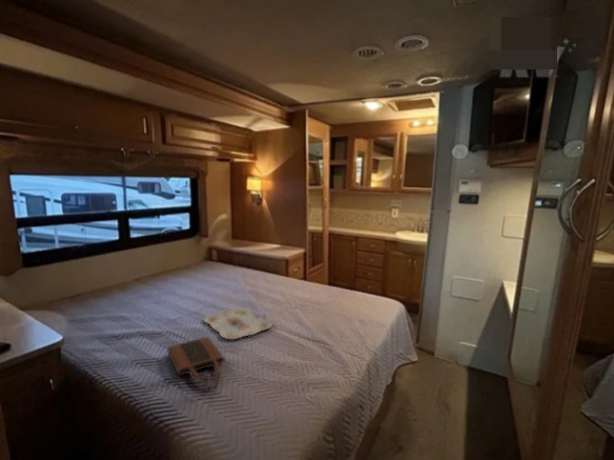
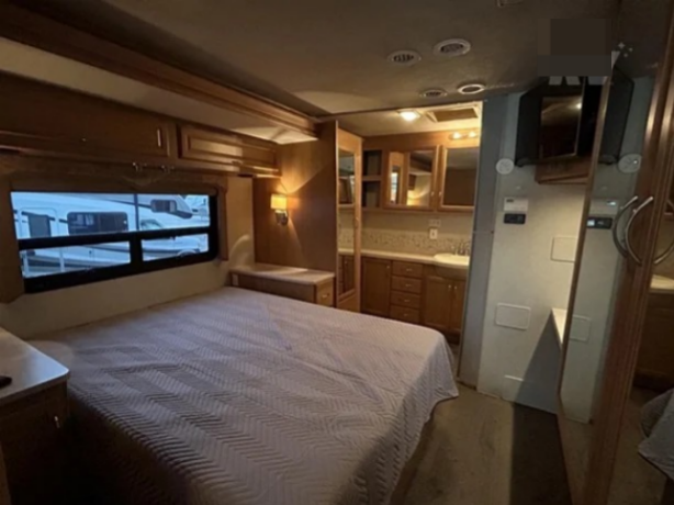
- tote bag [167,336,226,391]
- serving tray [203,307,273,340]
